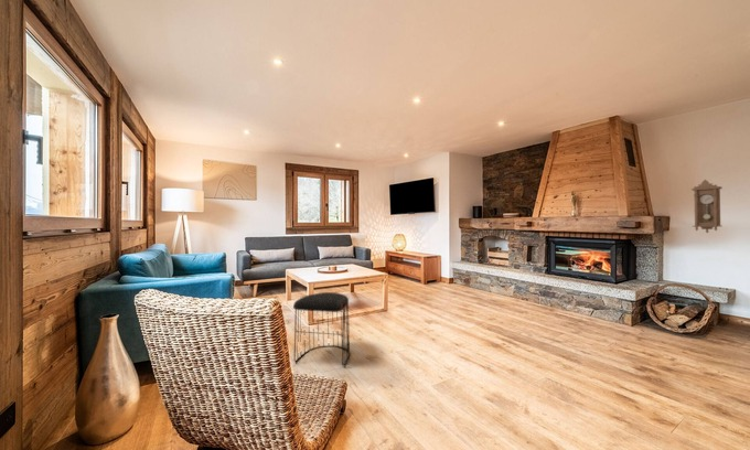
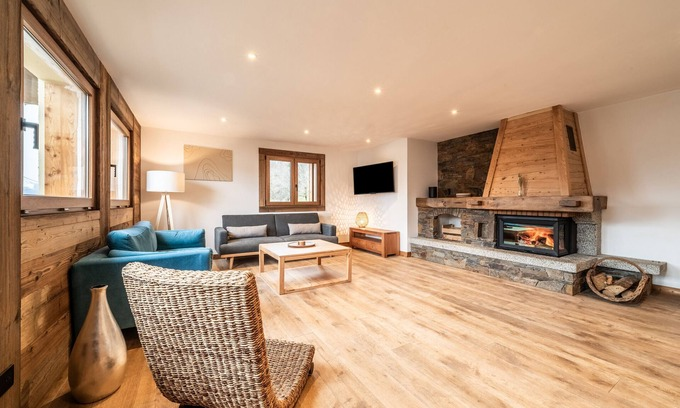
- stool [292,291,351,367]
- pendulum clock [690,179,722,234]
